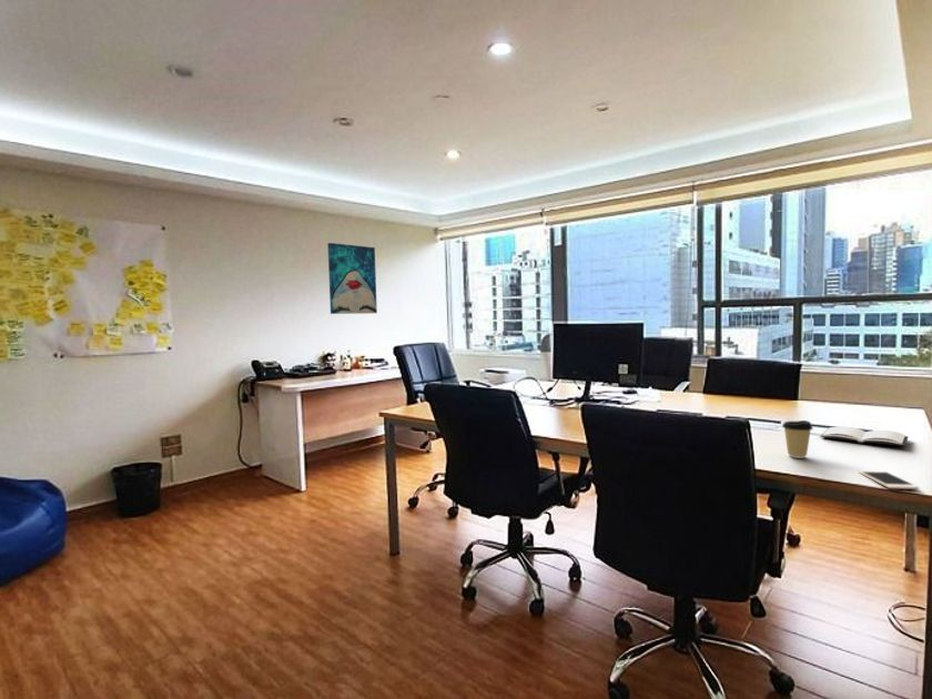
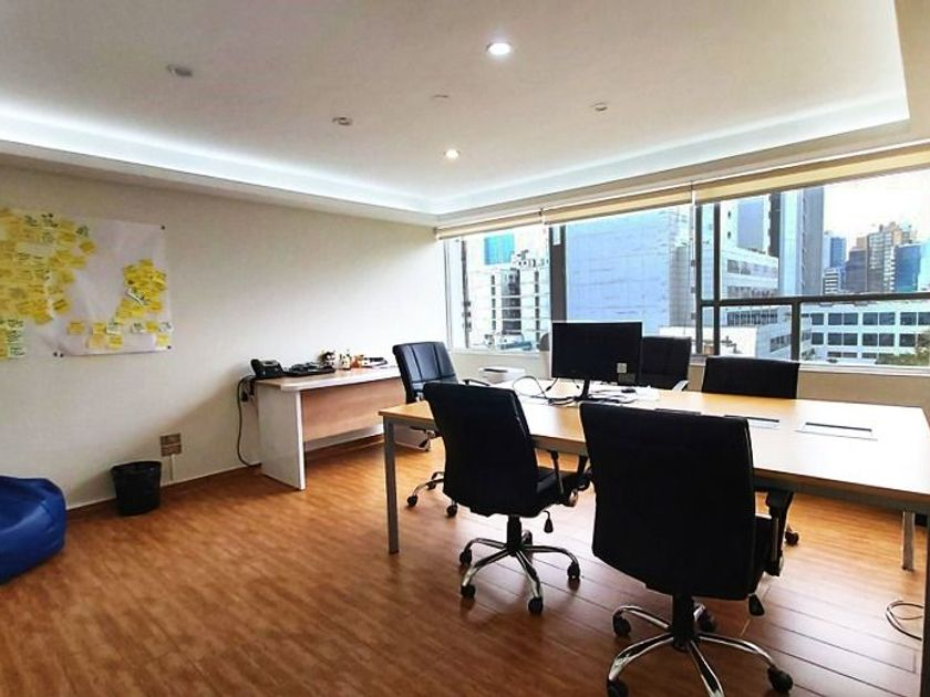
- wall art [326,242,378,315]
- cell phone [857,469,921,490]
- coffee cup [781,419,814,459]
- book [819,425,909,447]
